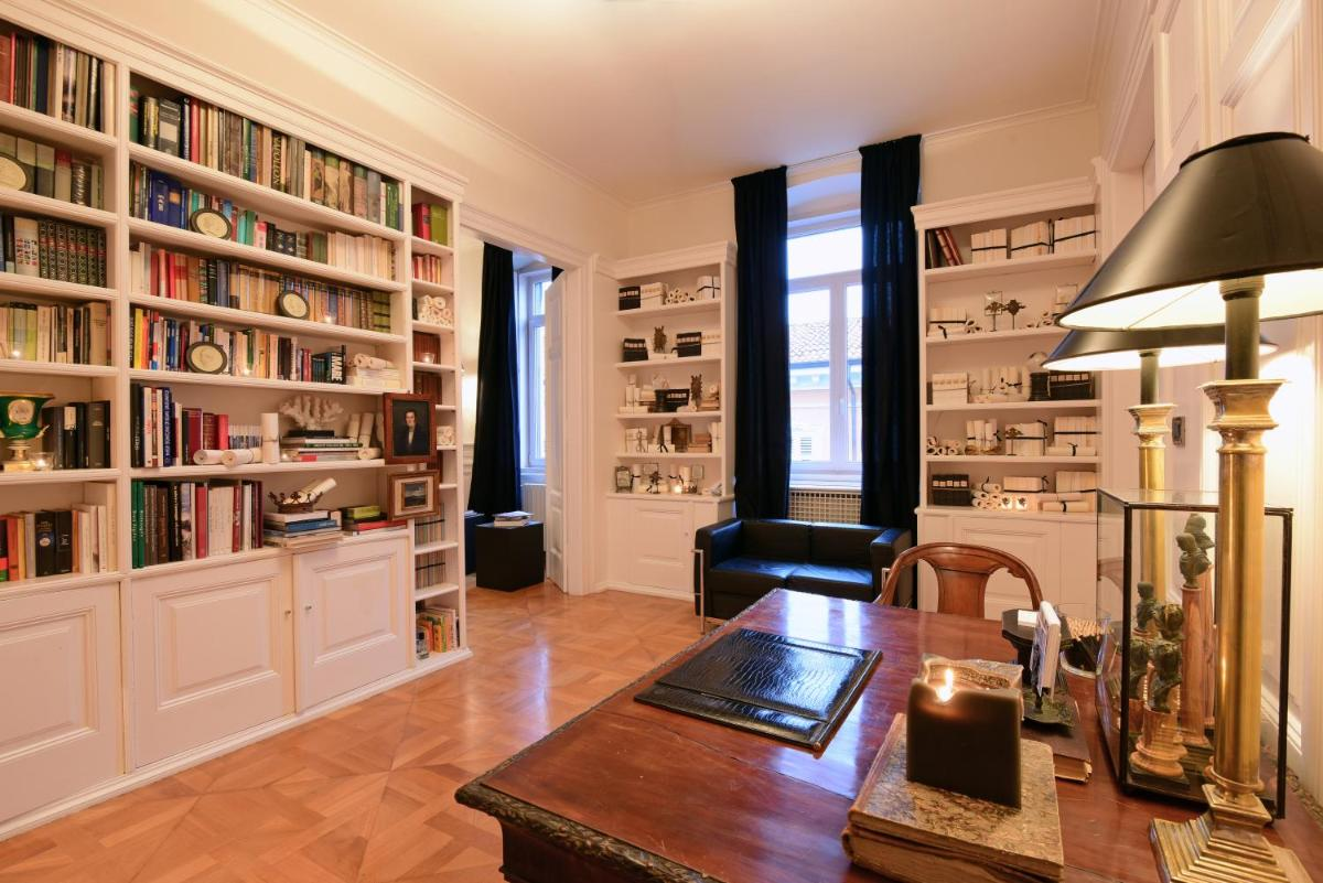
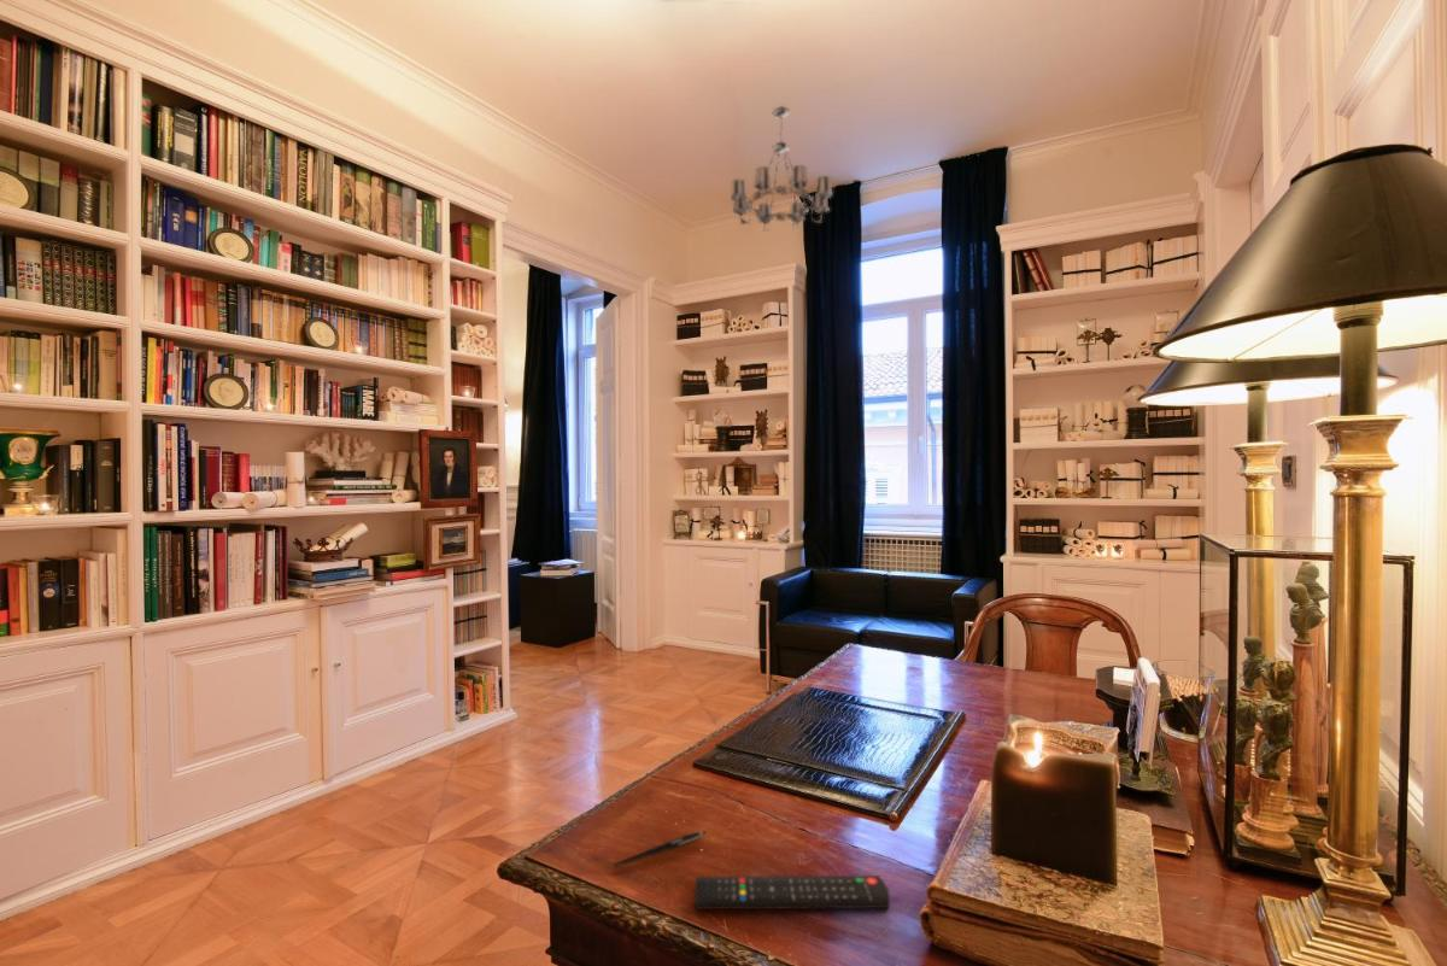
+ pen [613,830,707,867]
+ chandelier [730,105,833,233]
+ remote control [693,874,891,911]
